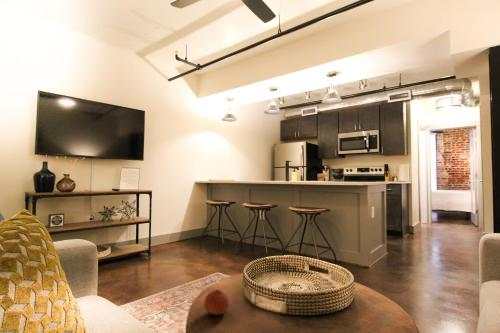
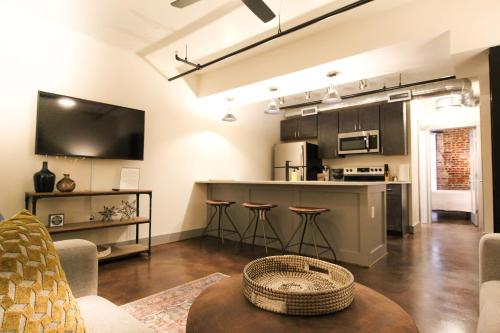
- fruit [203,289,230,316]
